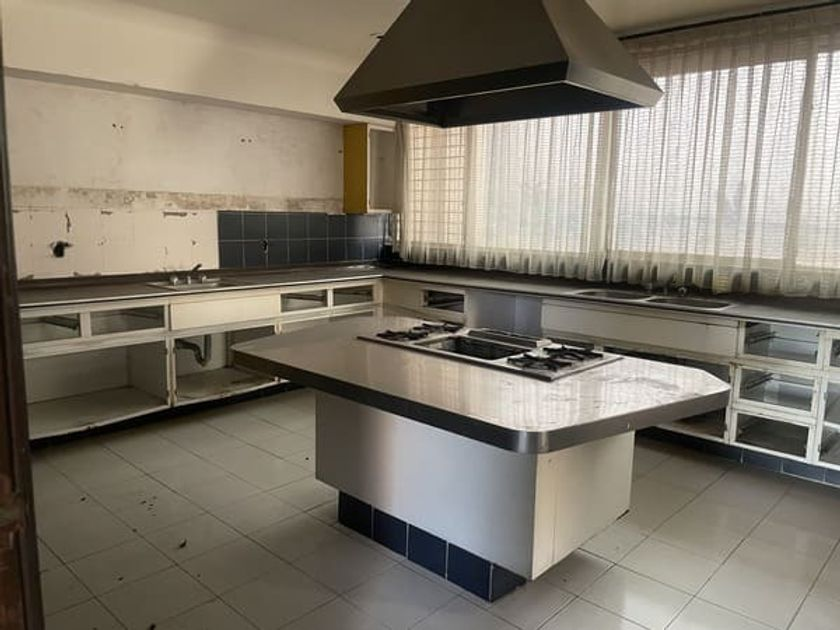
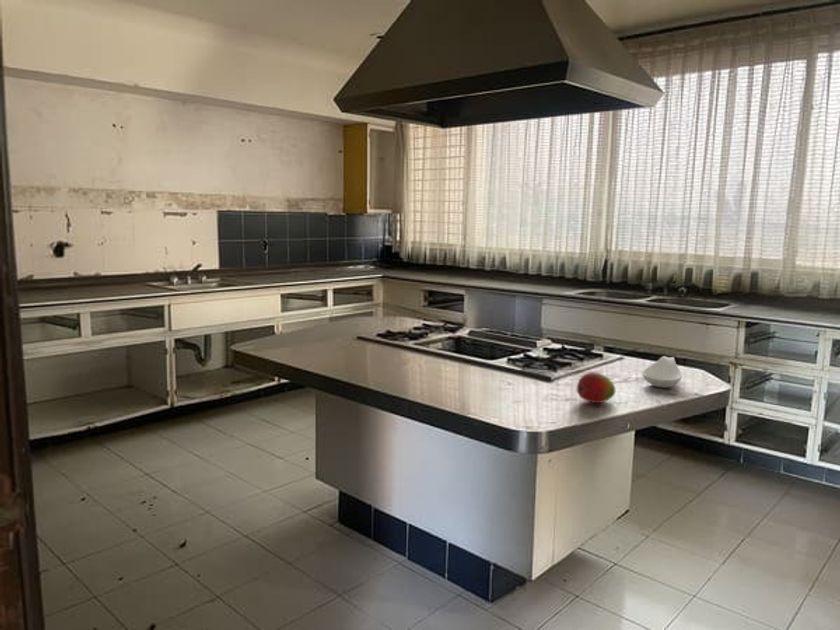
+ fruit [576,371,616,404]
+ spoon rest [641,355,683,389]
